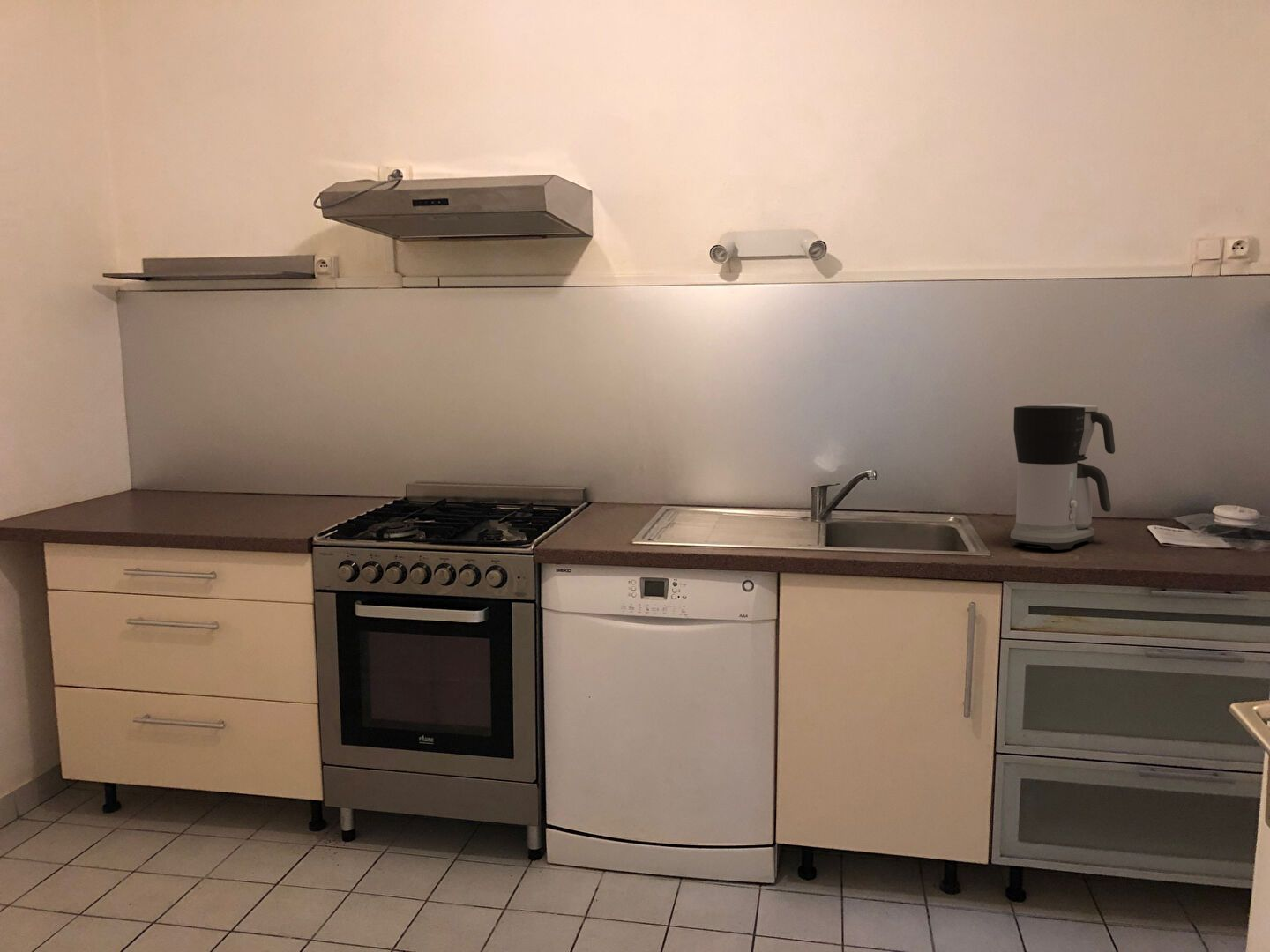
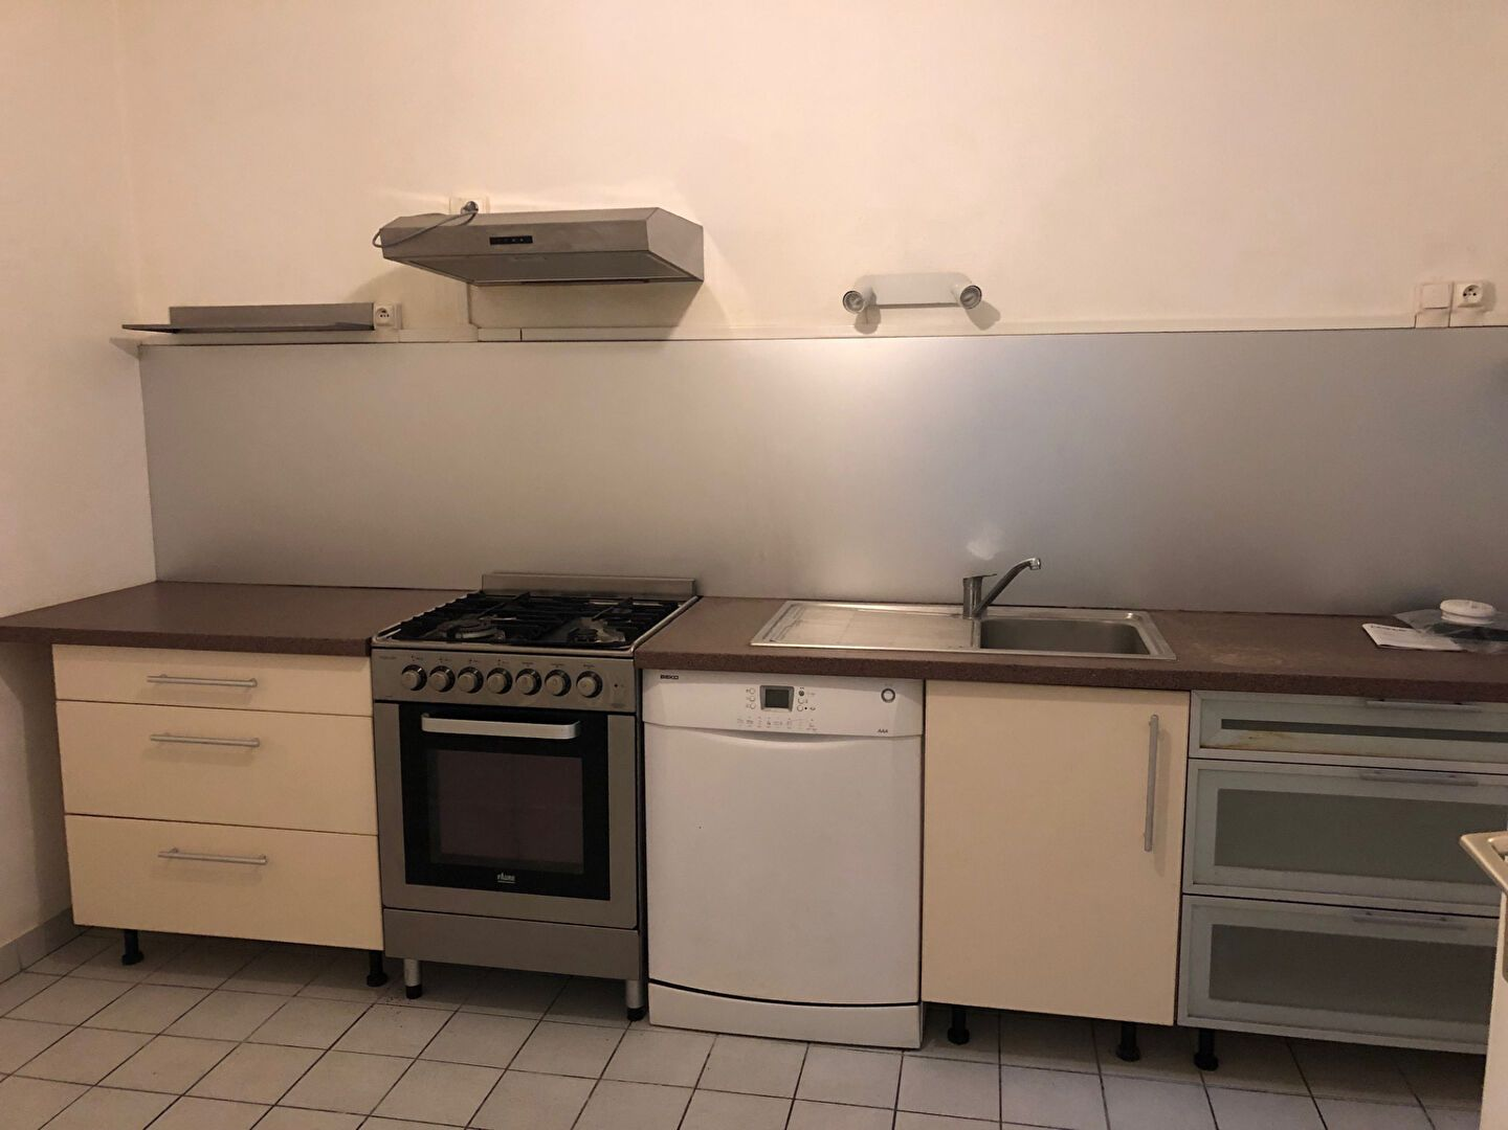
- coffee maker [1009,403,1116,551]
